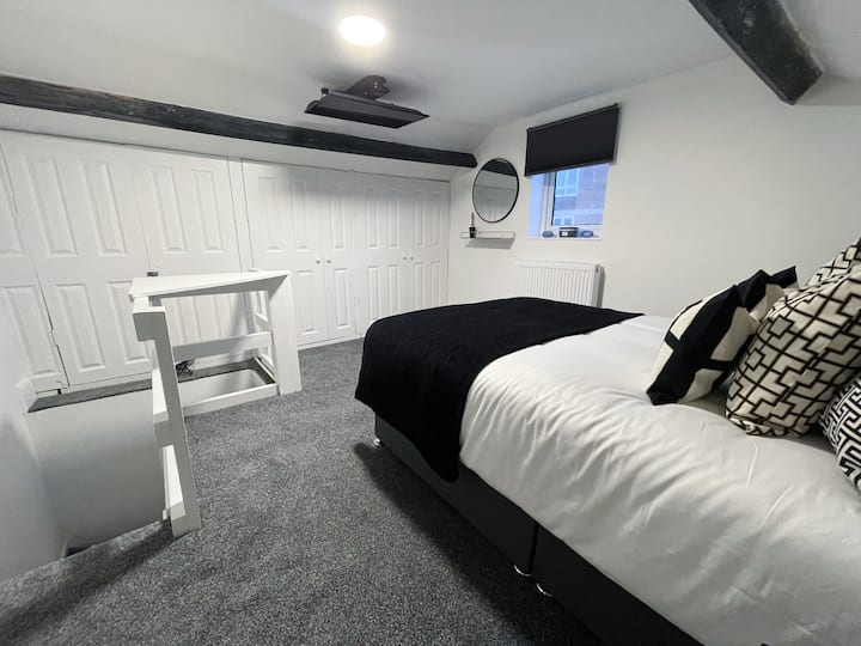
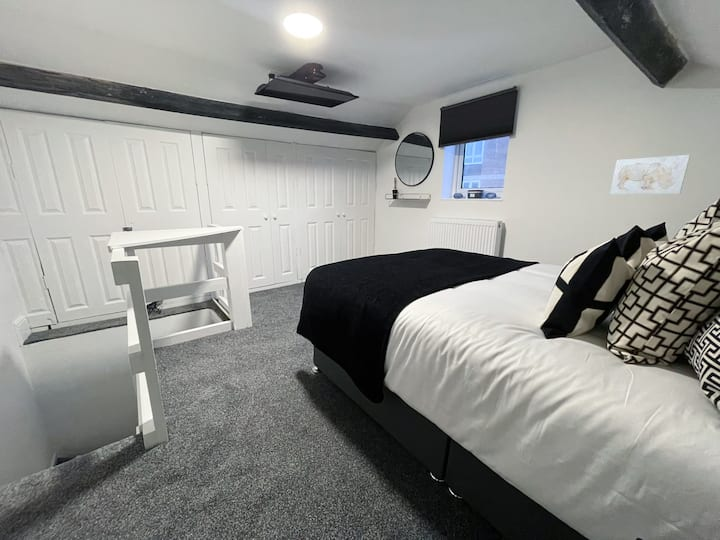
+ wall art [609,154,691,195]
